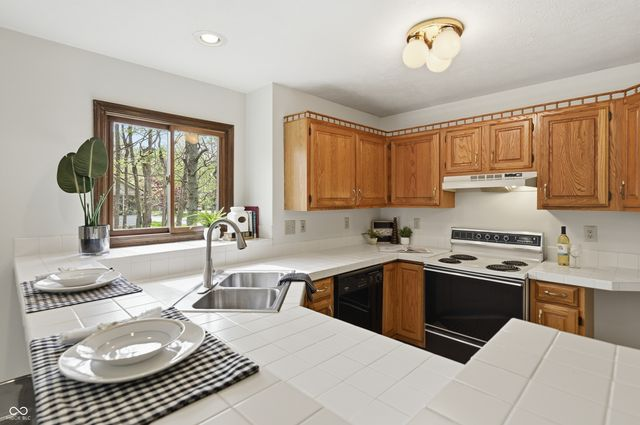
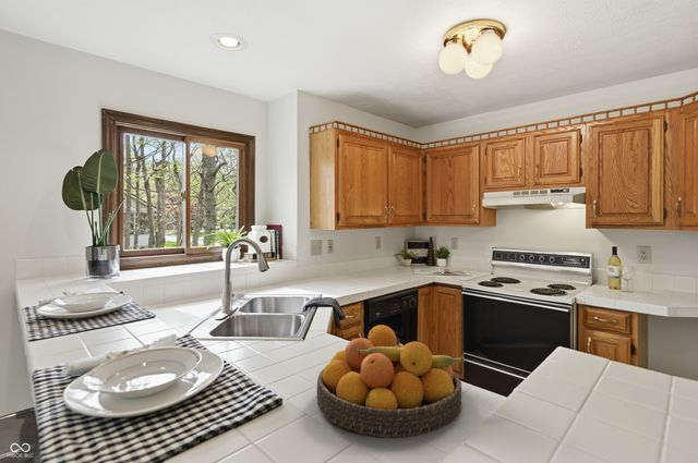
+ fruit bowl [315,325,466,439]
